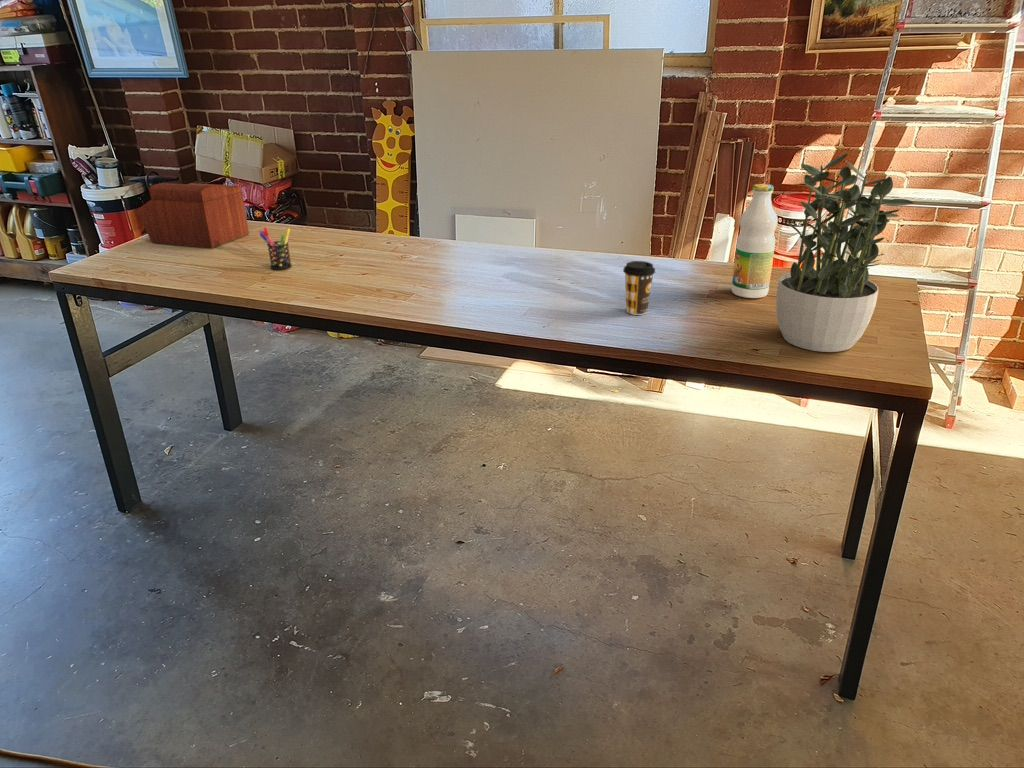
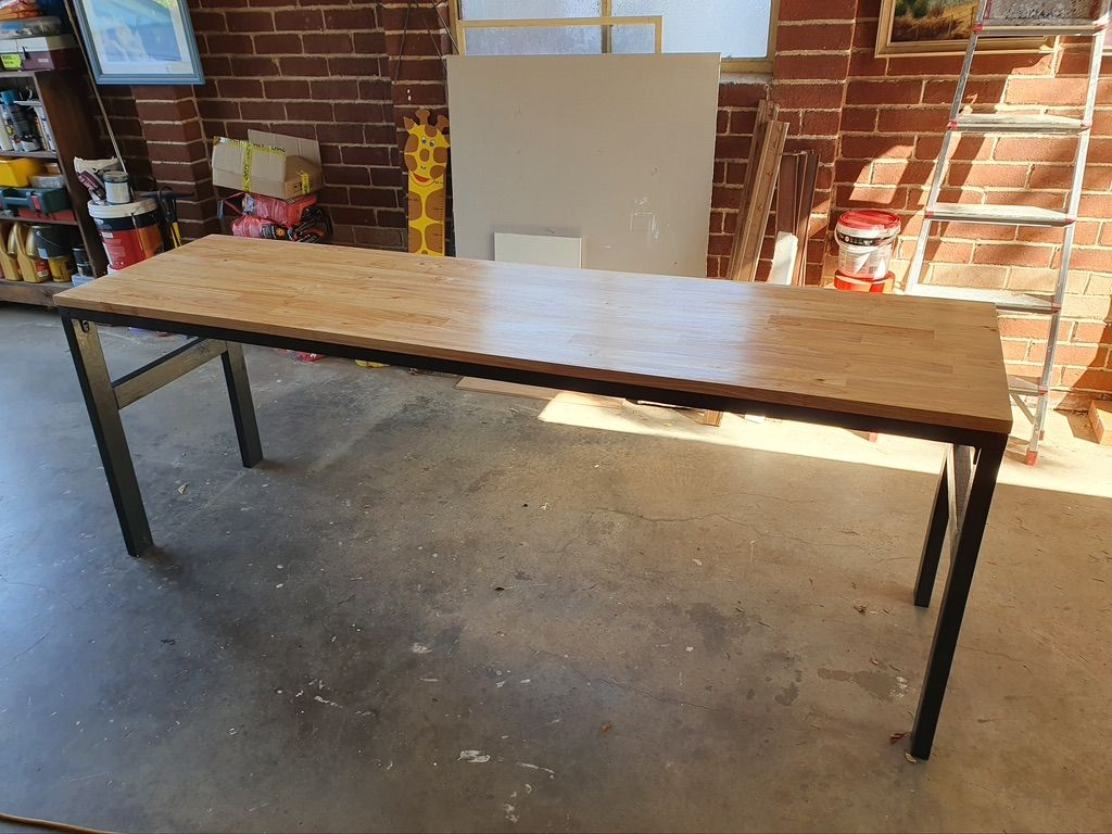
- sewing box [135,182,250,249]
- coffee cup [622,260,656,316]
- bottle [731,183,779,299]
- pen holder [258,226,293,271]
- potted plant [776,152,915,353]
